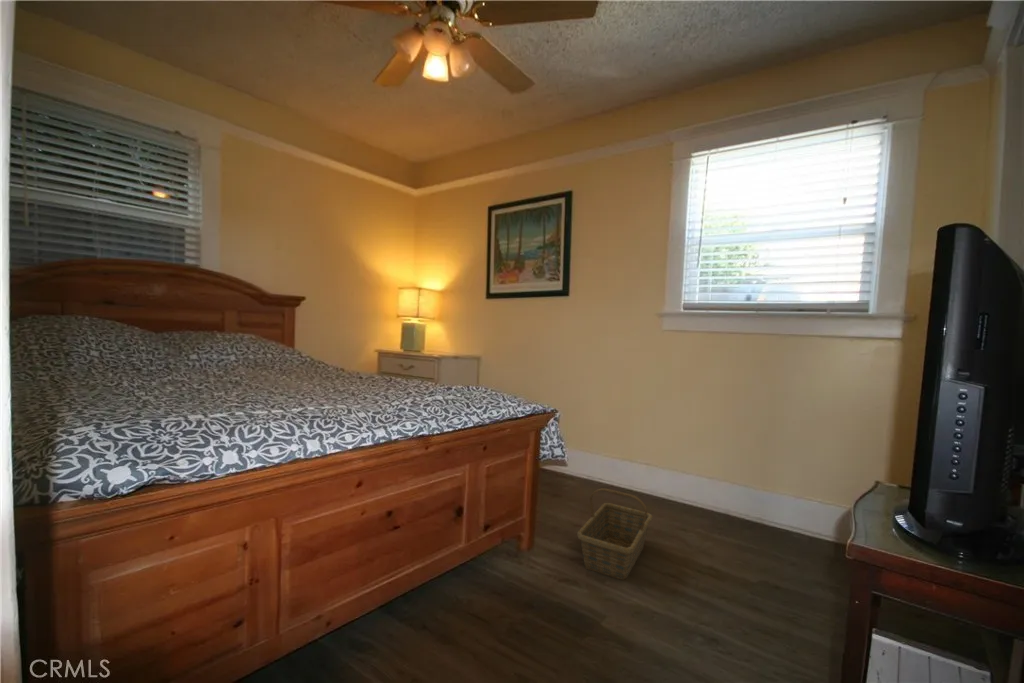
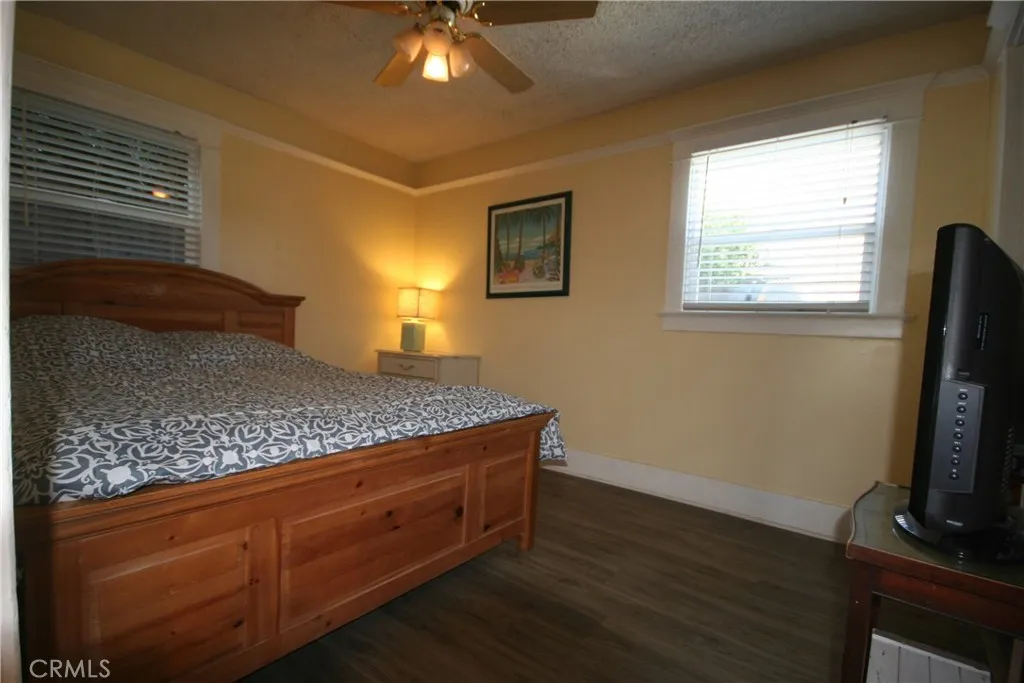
- basket [576,487,654,581]
